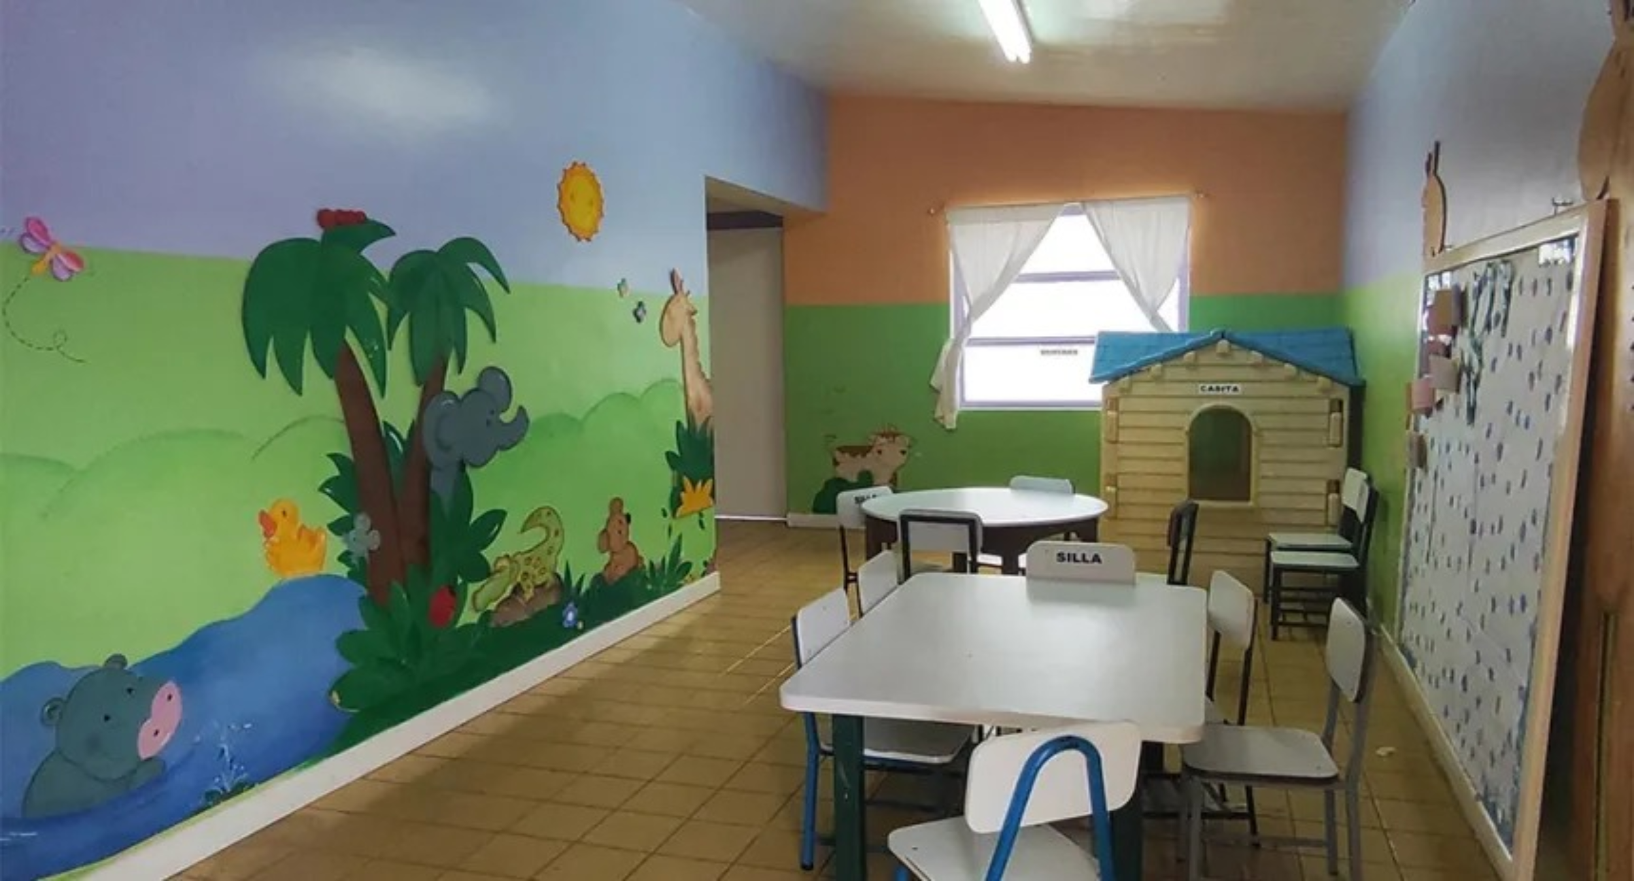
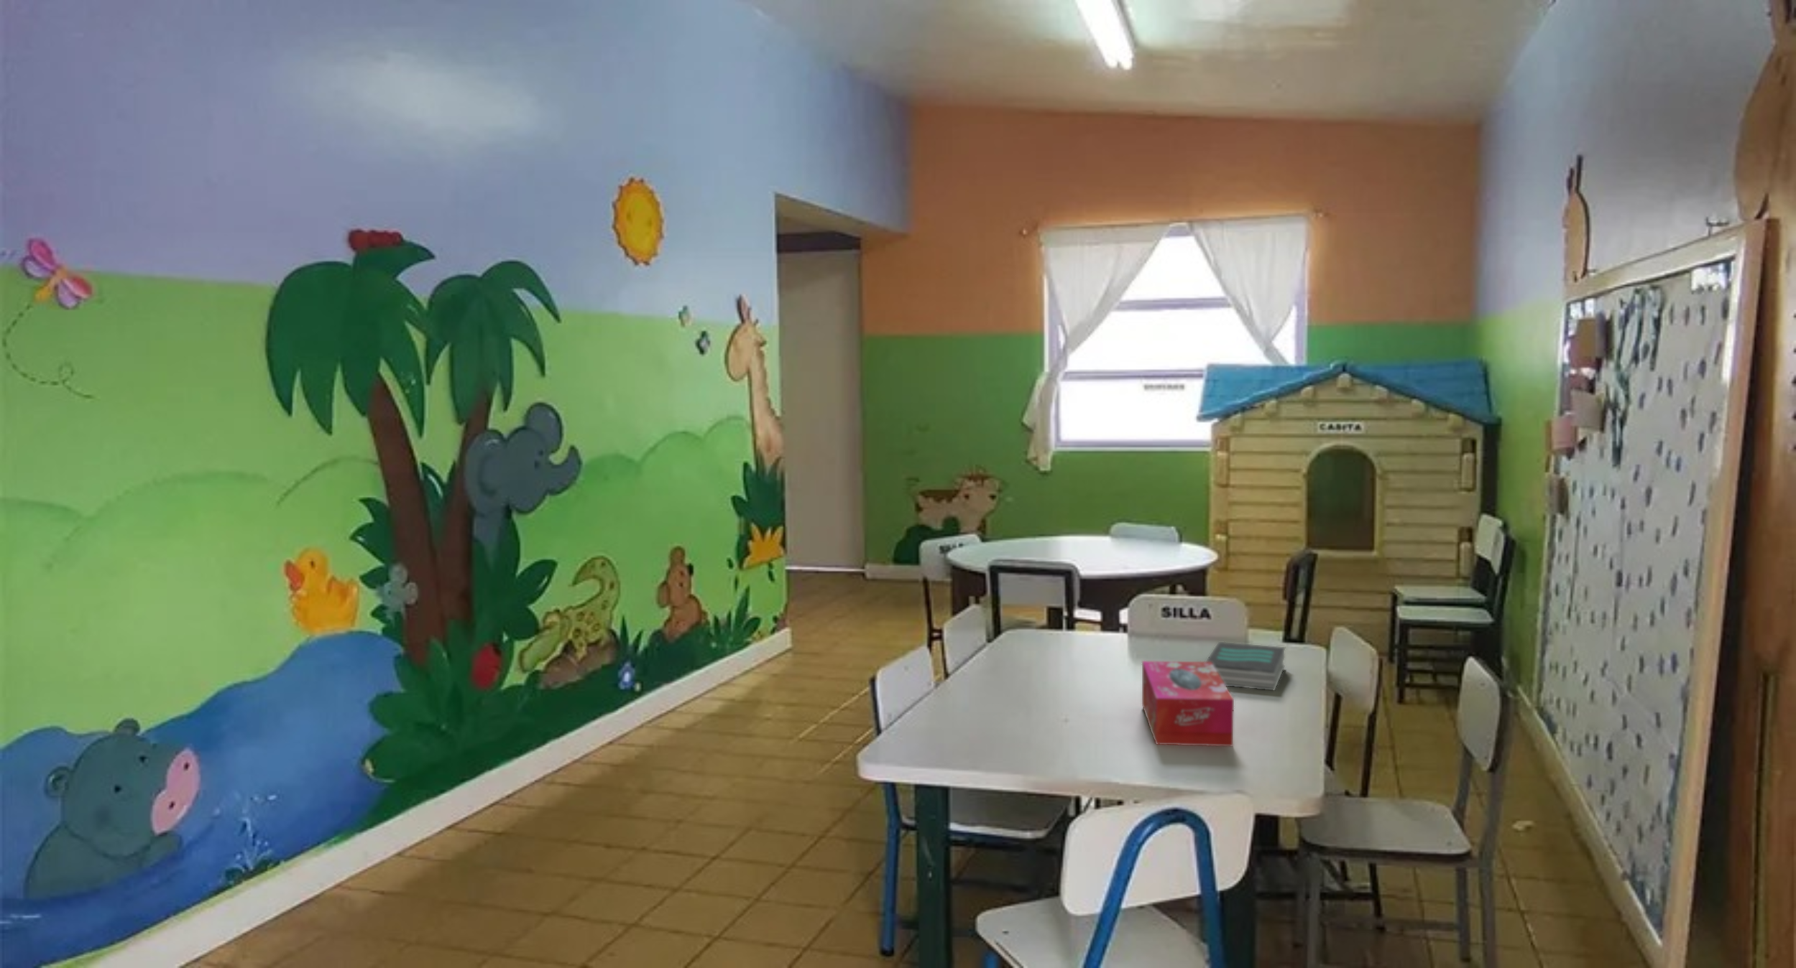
+ tissue box [1141,660,1234,746]
+ book [1206,641,1287,691]
